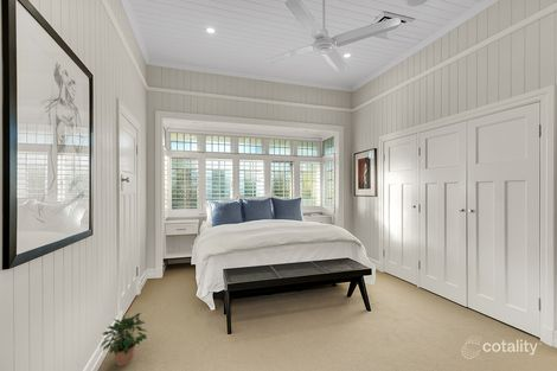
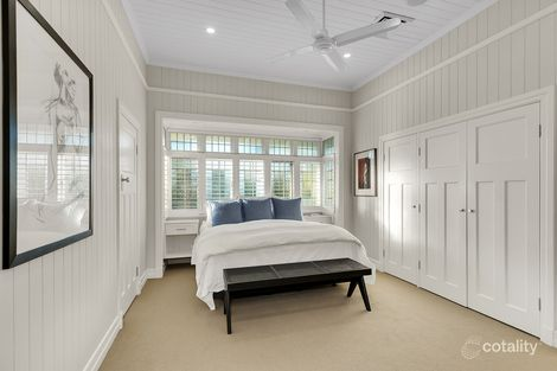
- potted plant [98,312,148,367]
